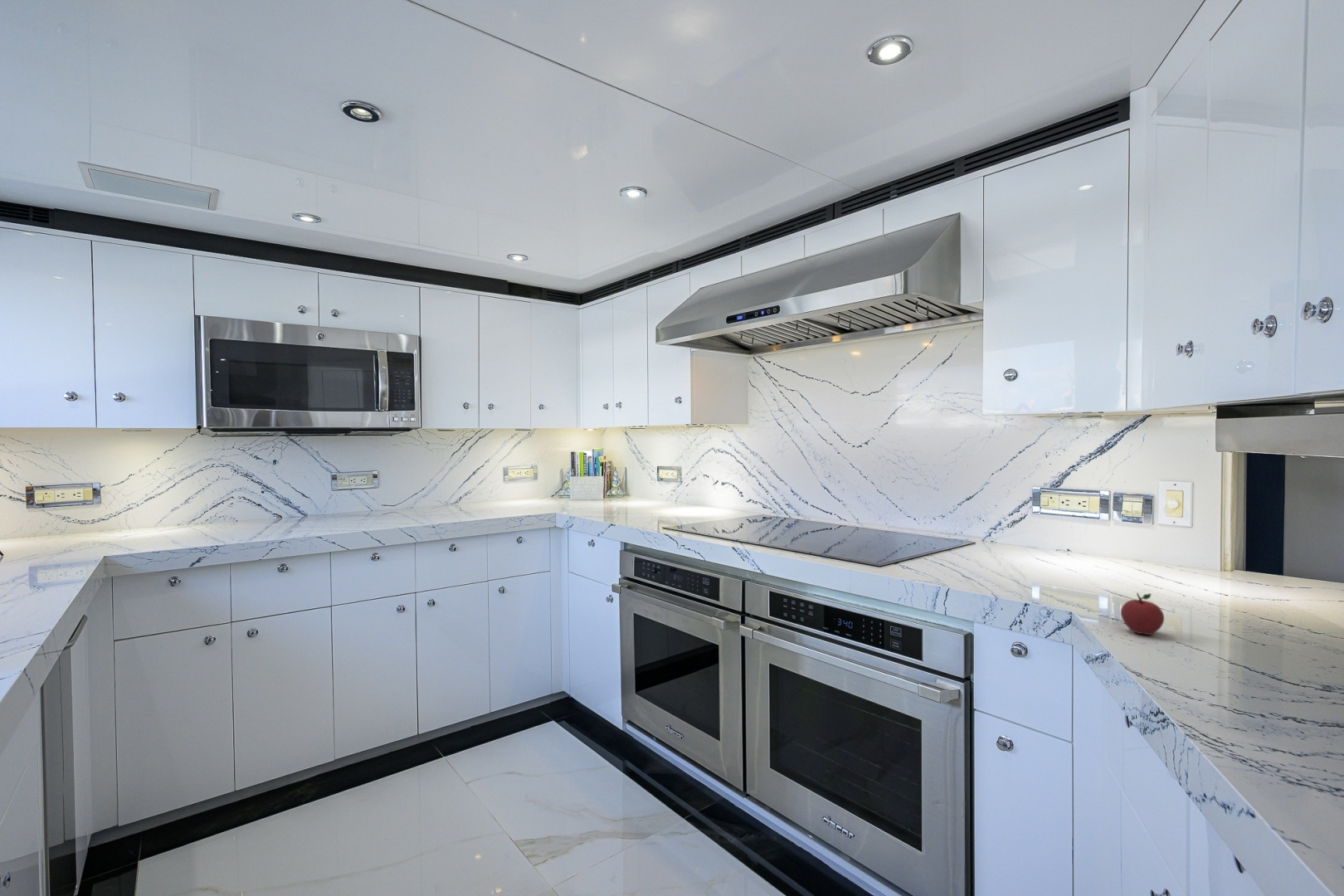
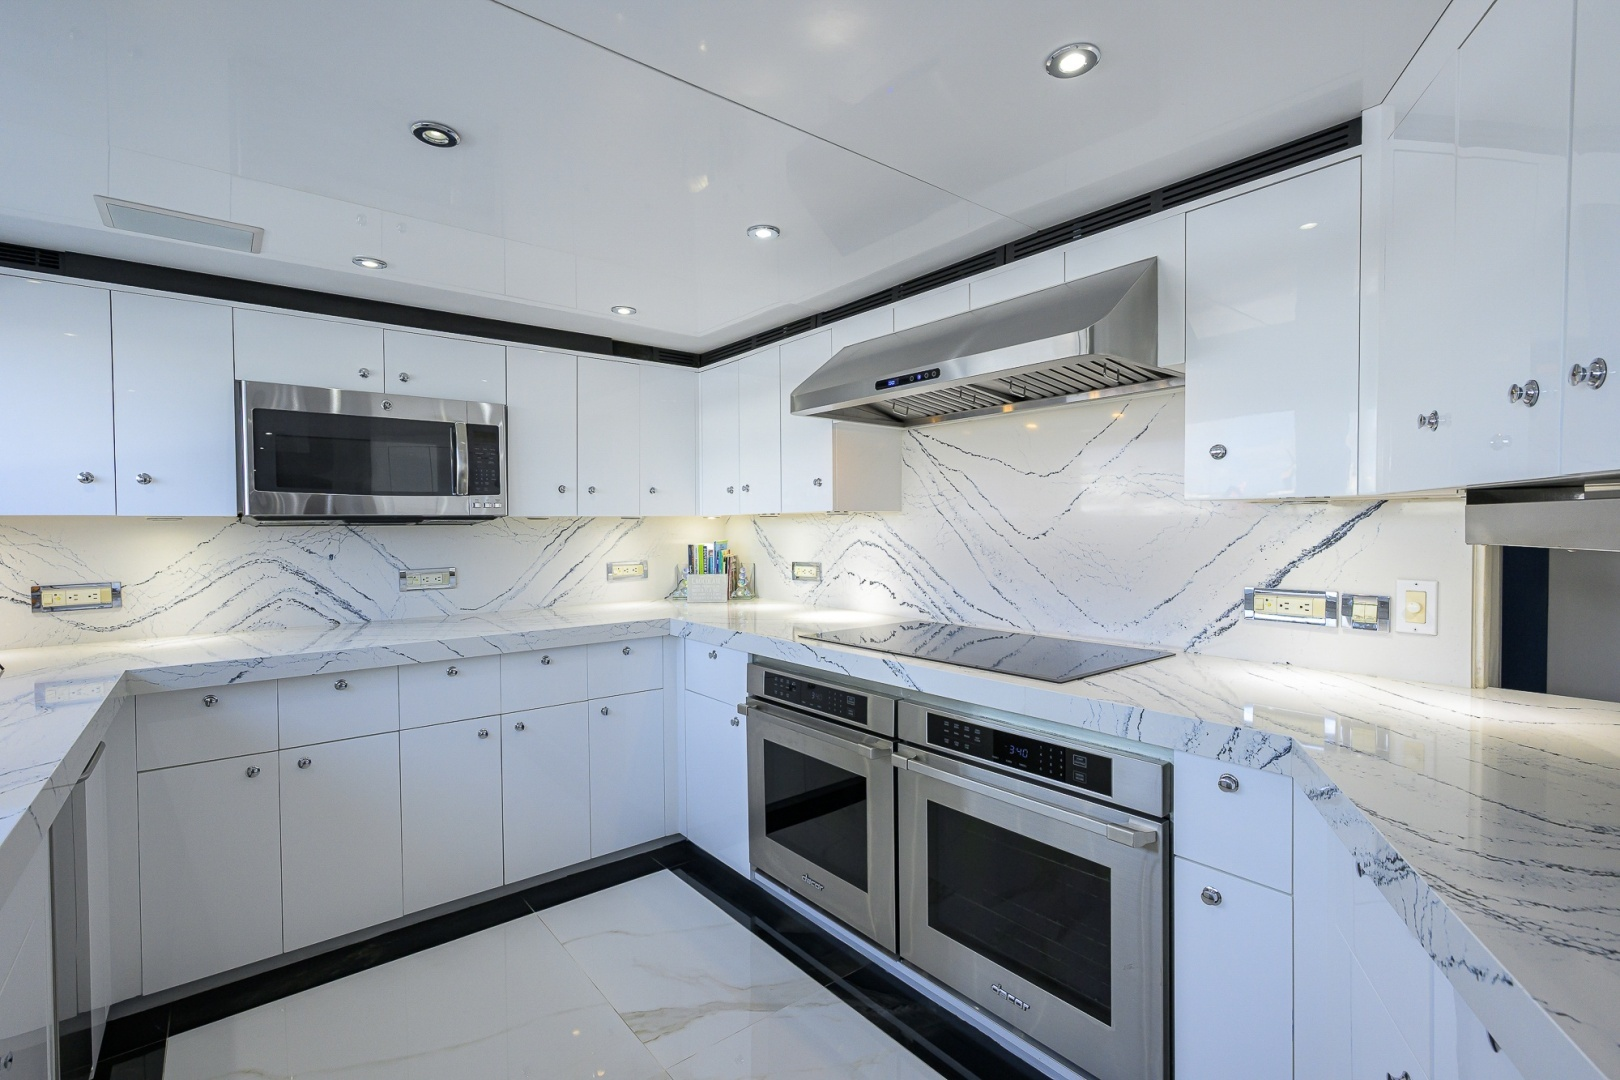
- apple [1120,592,1165,635]
